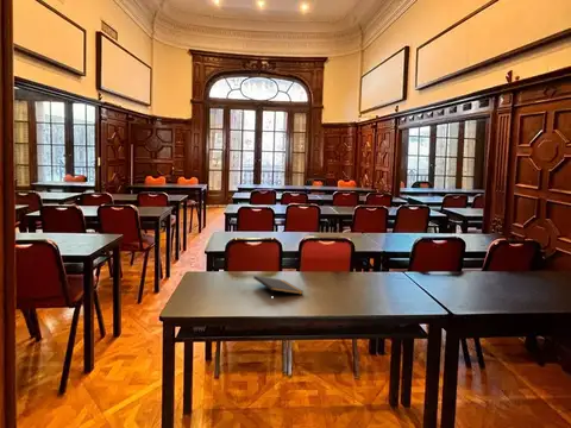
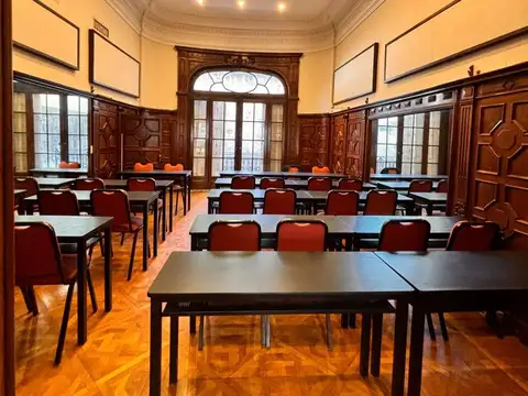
- notepad [252,275,305,296]
